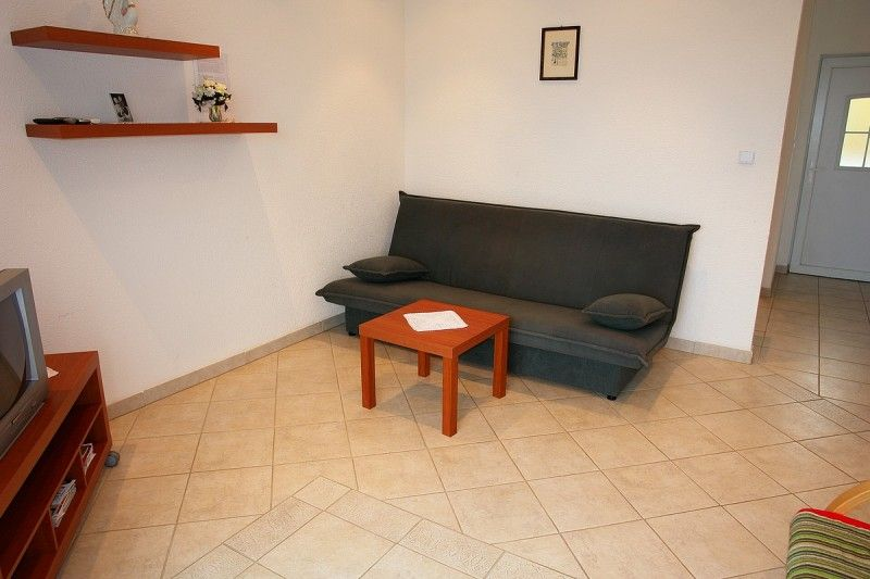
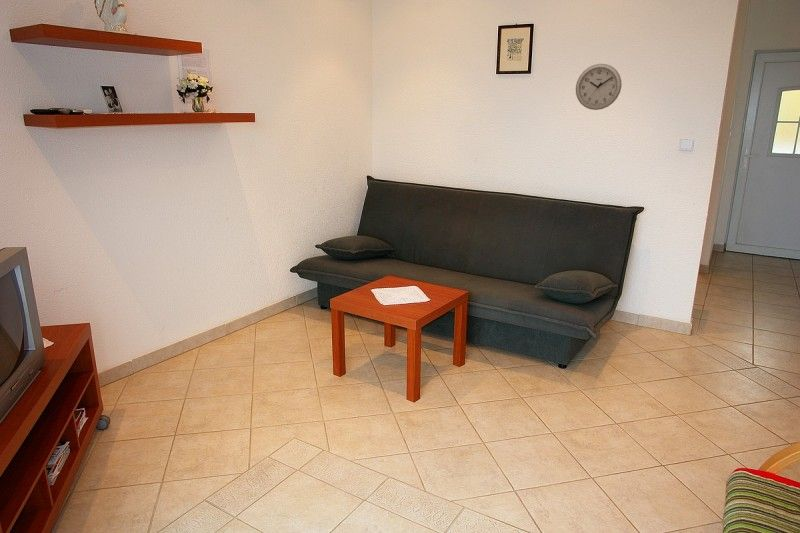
+ wall clock [575,63,623,111]
